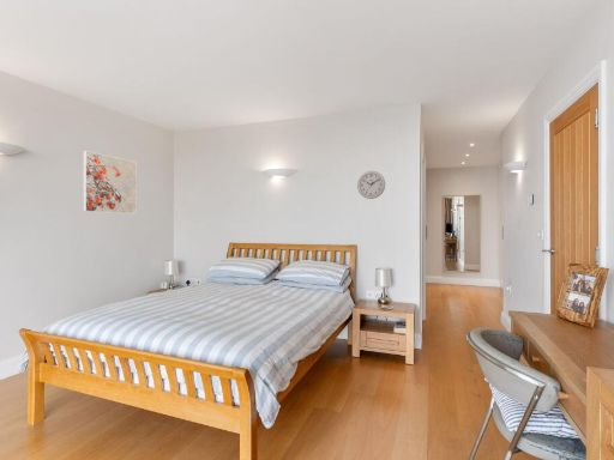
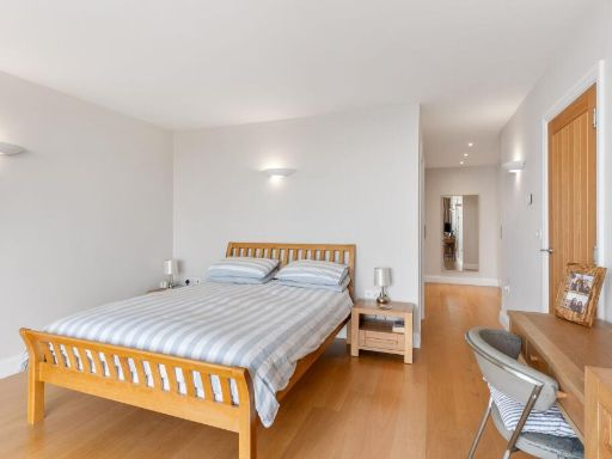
- wall clock [356,170,386,200]
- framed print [83,150,138,214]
